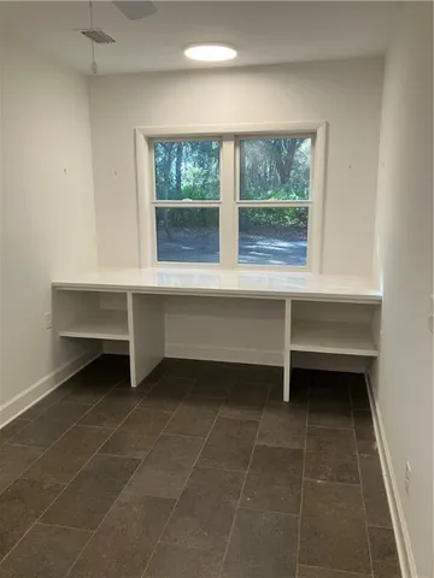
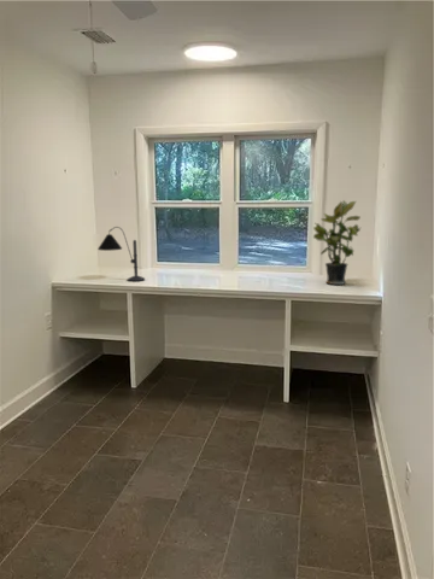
+ desk lamp [96,226,146,282]
+ potted plant [312,199,362,286]
